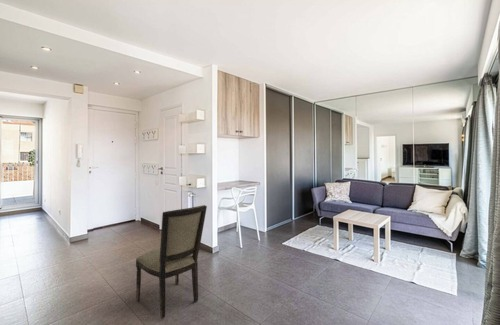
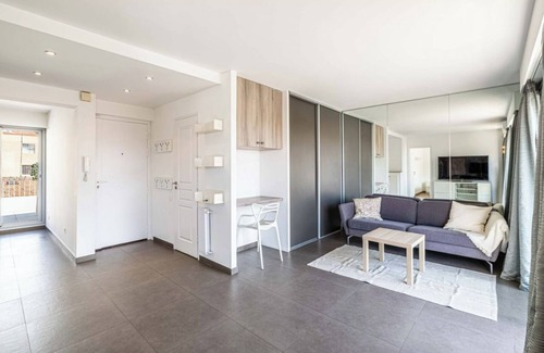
- dining chair [135,204,208,320]
